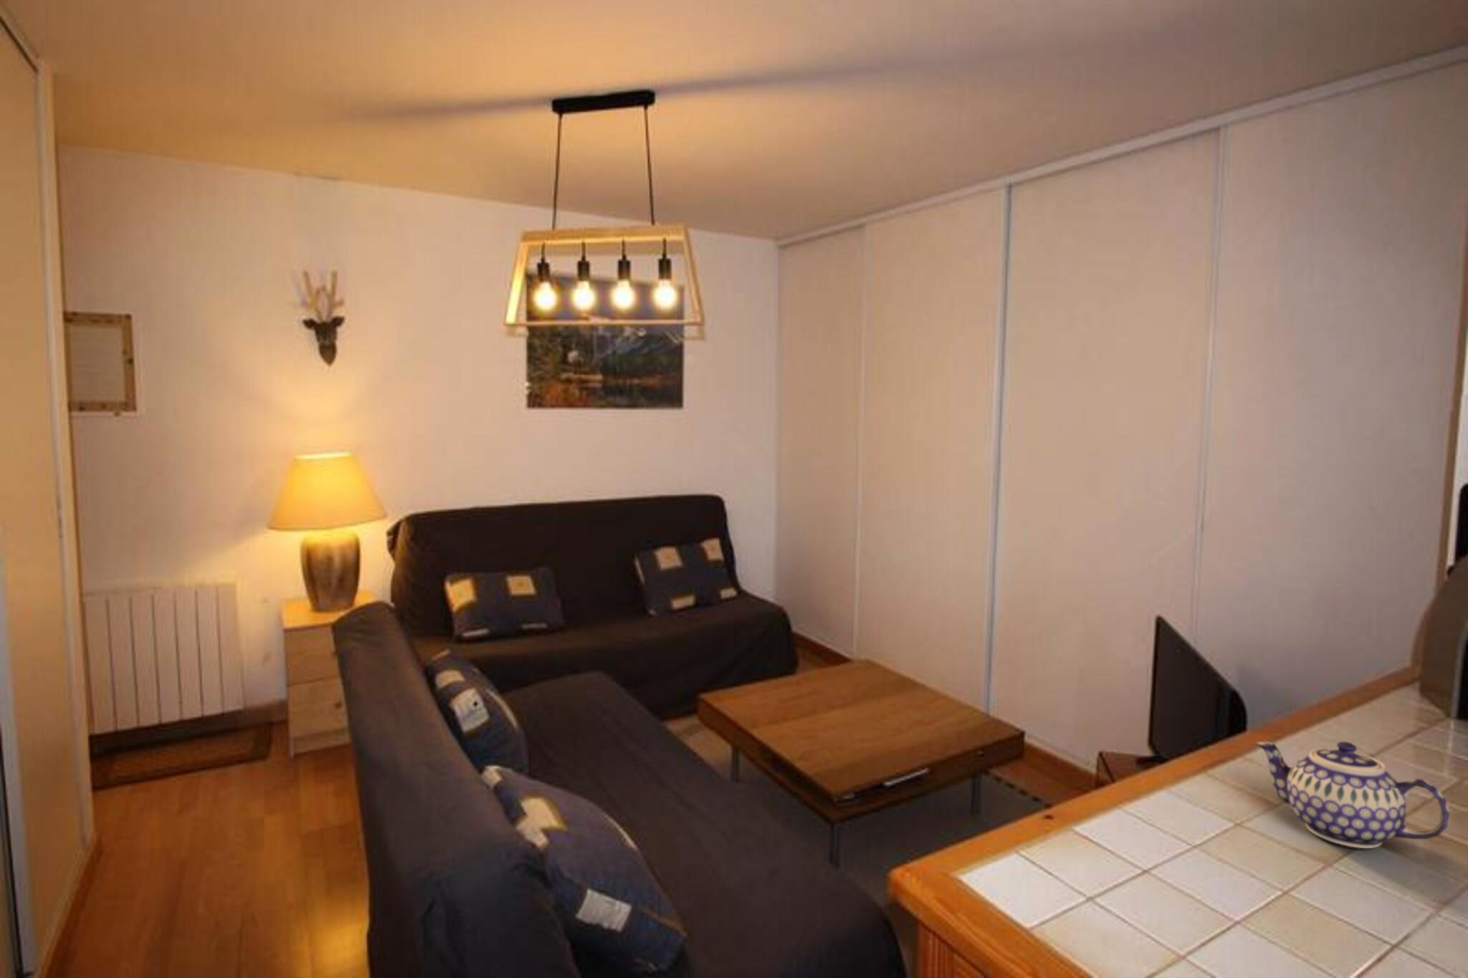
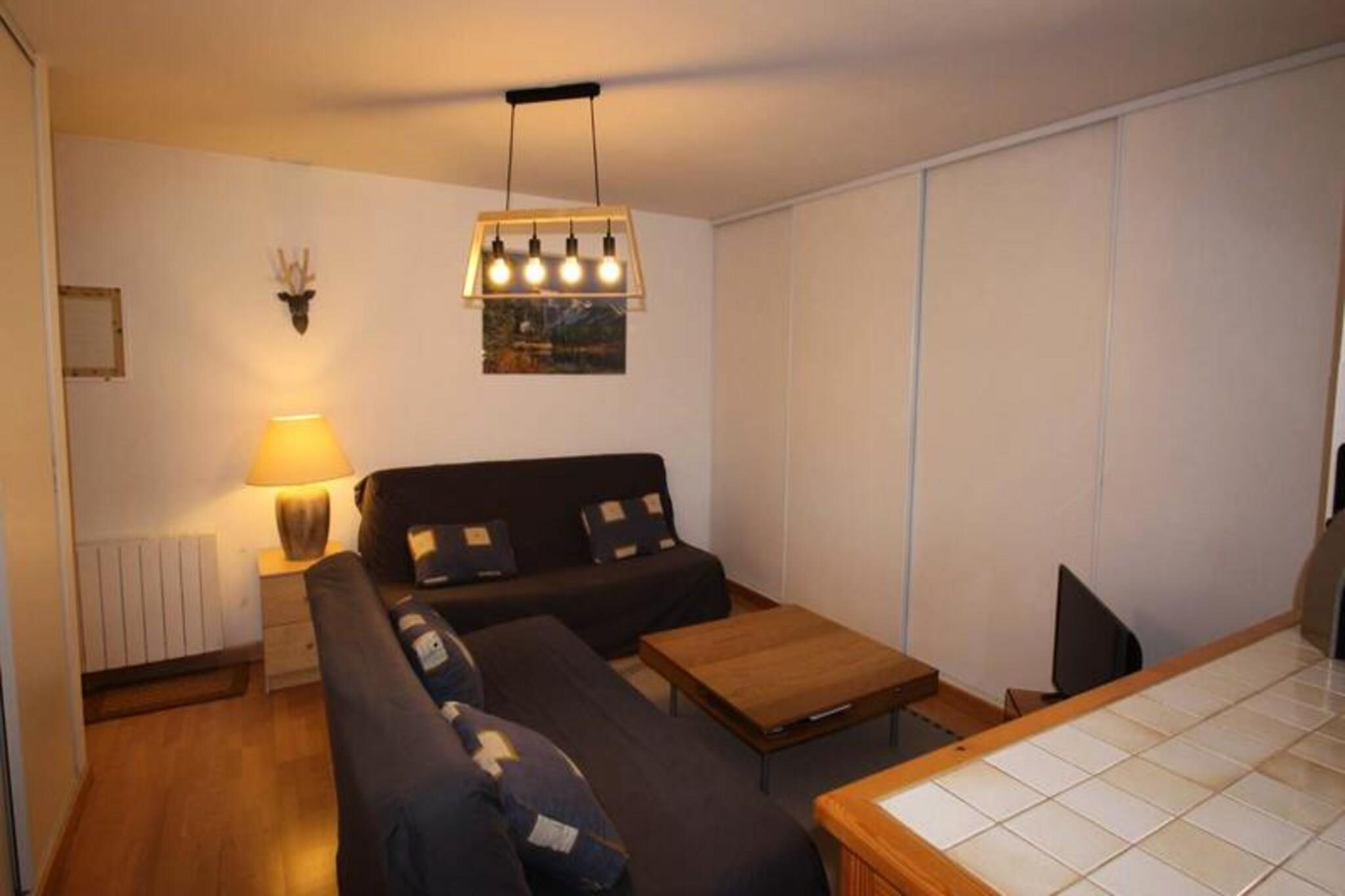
- teapot [1254,741,1451,849]
